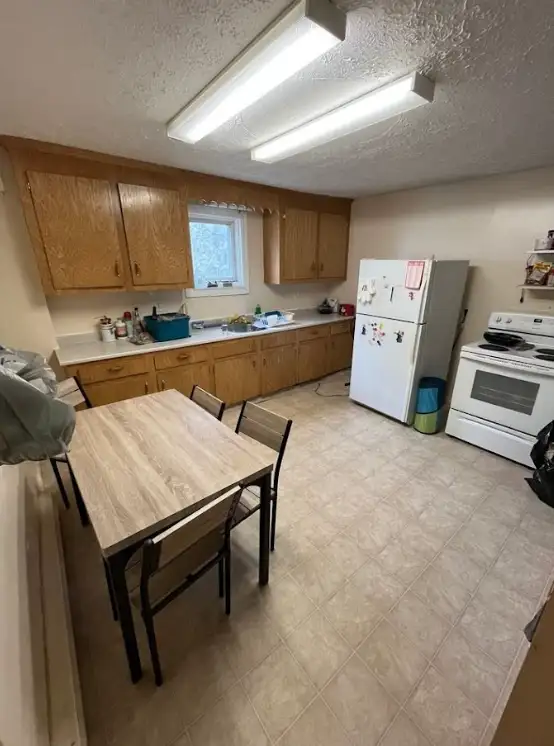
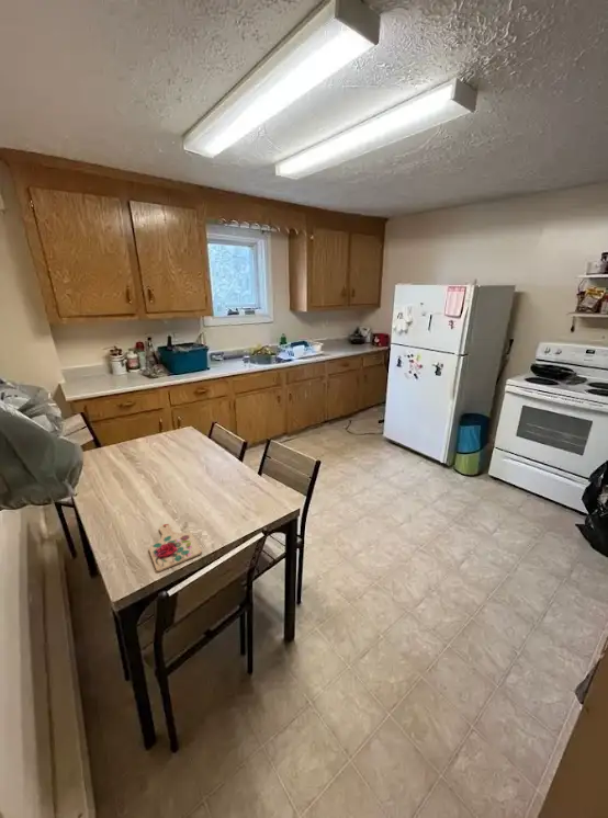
+ cutting board [148,523,203,572]
